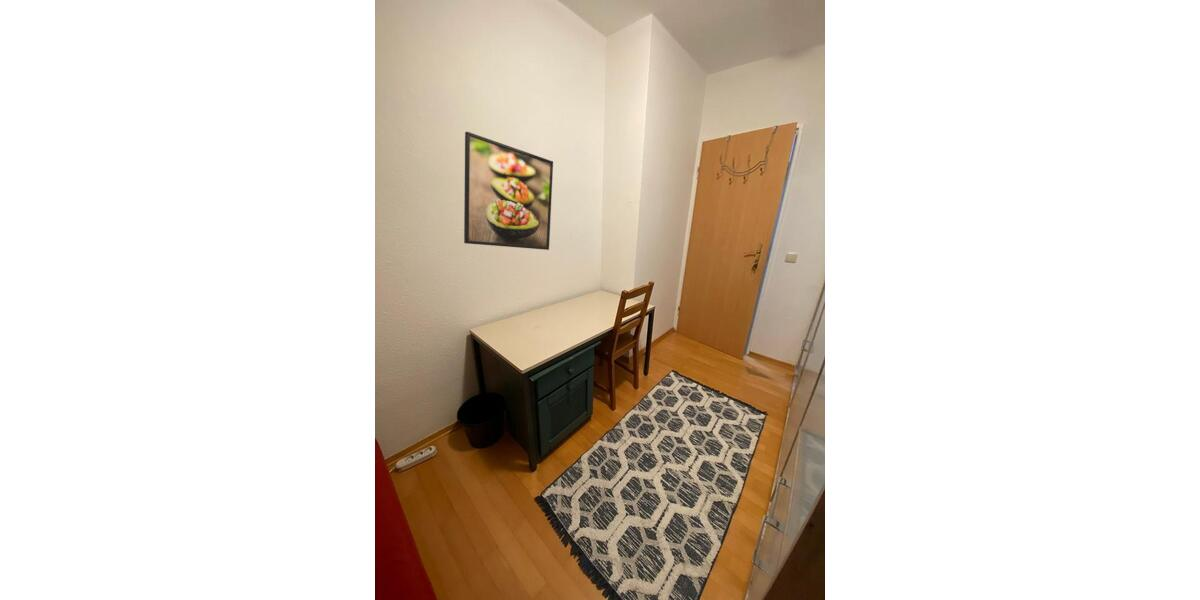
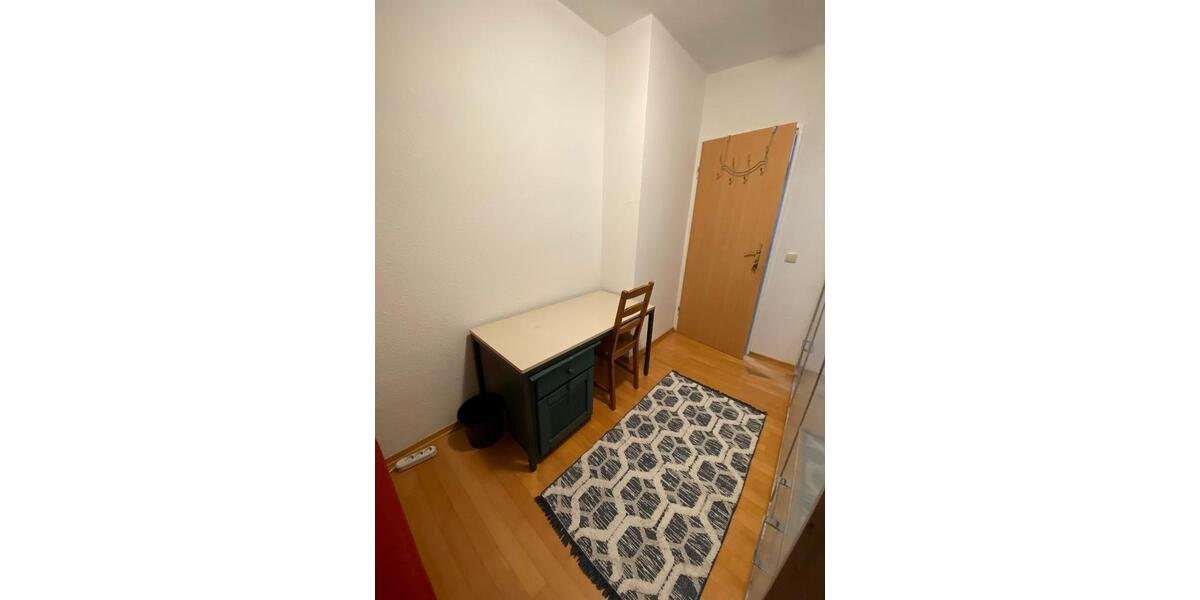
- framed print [463,131,554,251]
